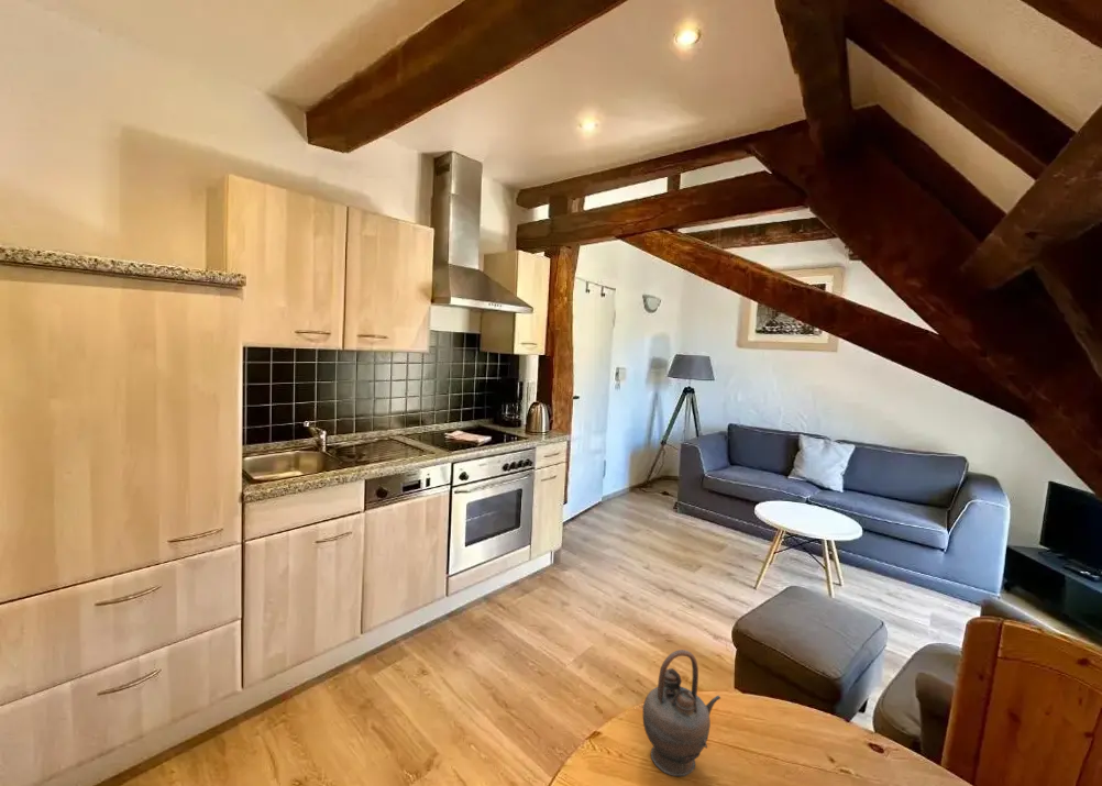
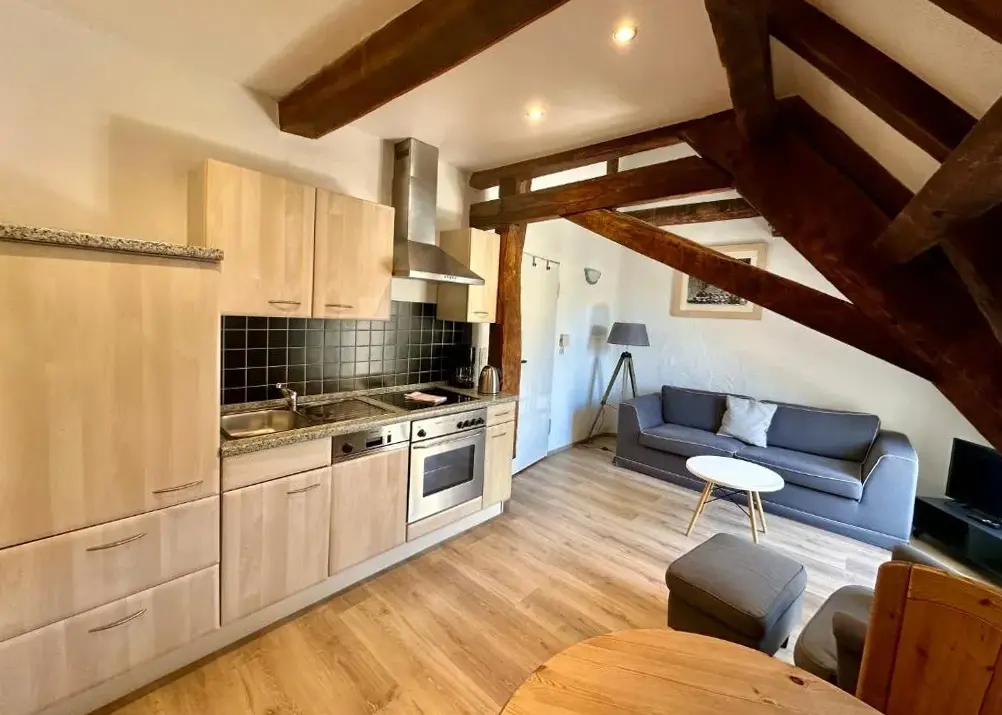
- teapot [641,649,721,777]
